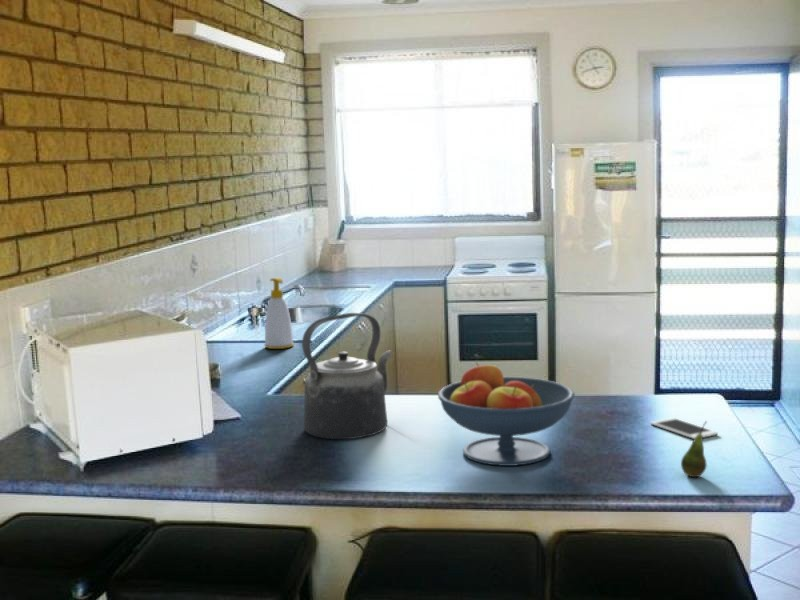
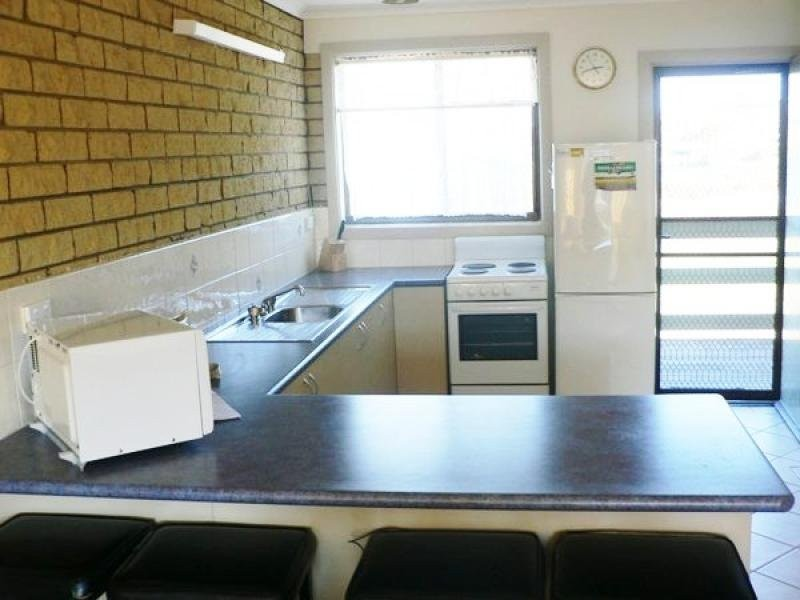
- fruit bowl [437,361,576,467]
- fruit [680,420,708,478]
- cell phone [650,417,719,440]
- soap bottle [263,277,295,350]
- kettle [301,312,393,440]
